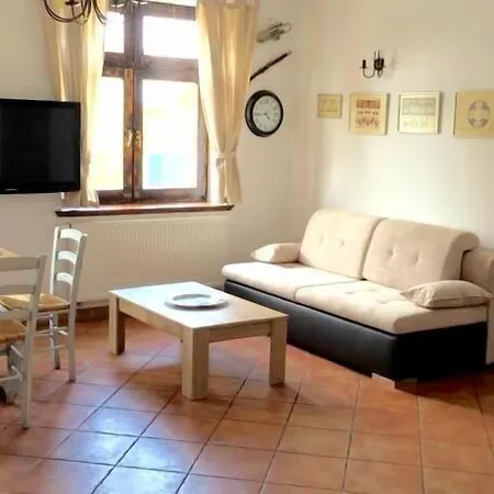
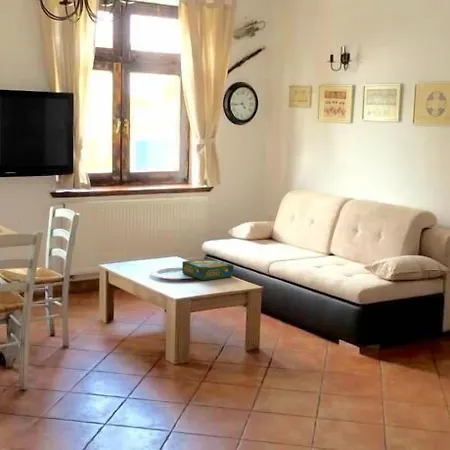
+ board game [181,258,235,281]
